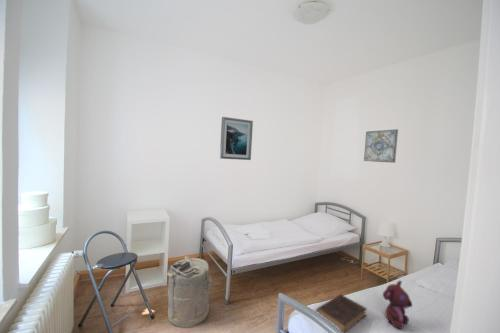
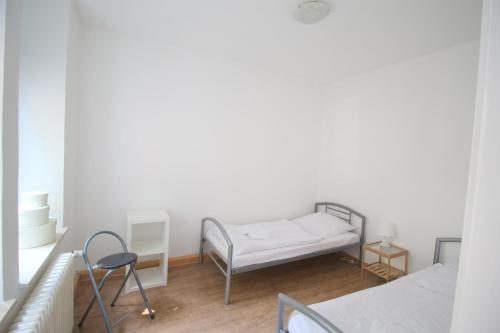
- wall art [363,128,399,164]
- laundry hamper [166,255,220,328]
- book [315,293,368,333]
- teddy bear [382,280,413,330]
- wall art [219,116,254,161]
